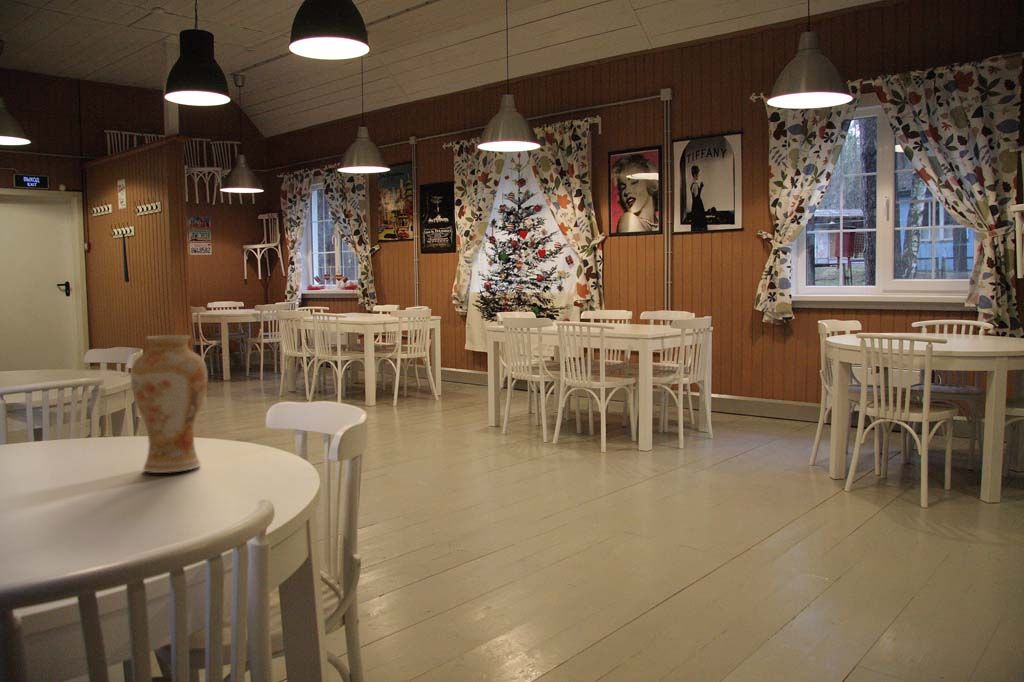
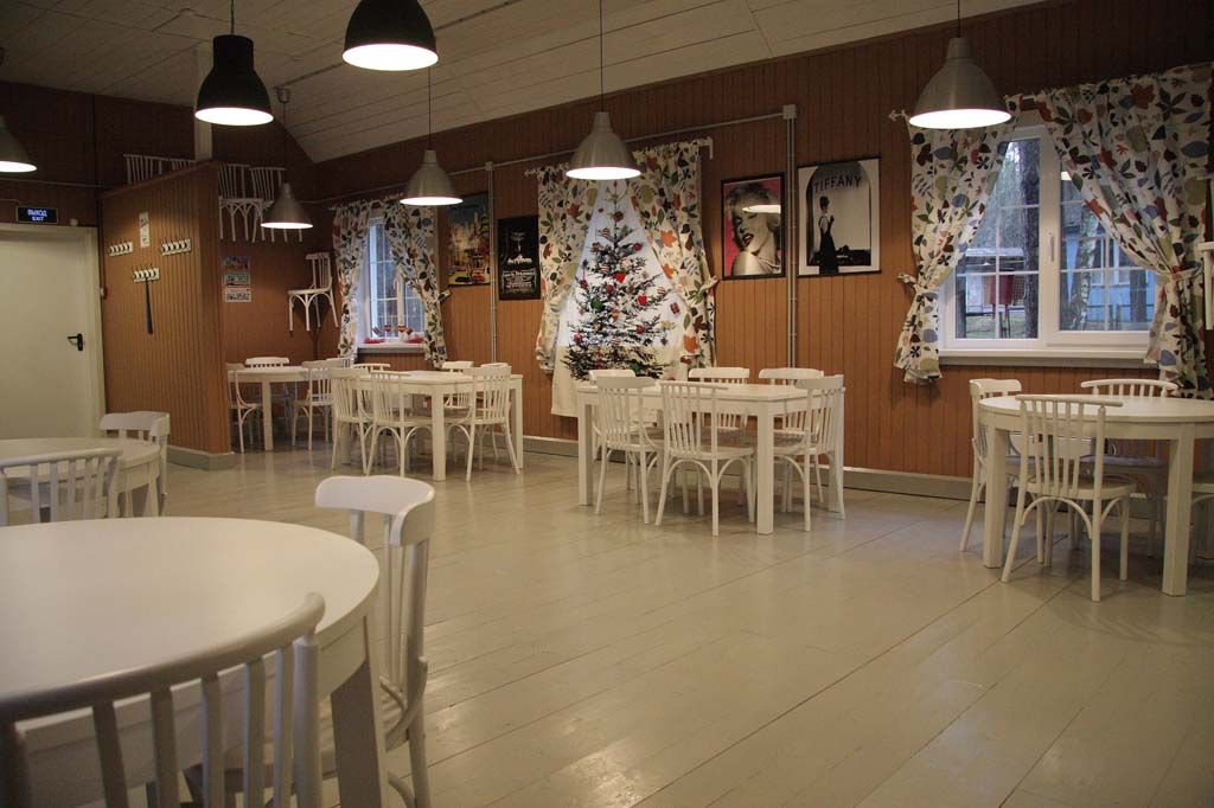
- vase [130,334,208,474]
